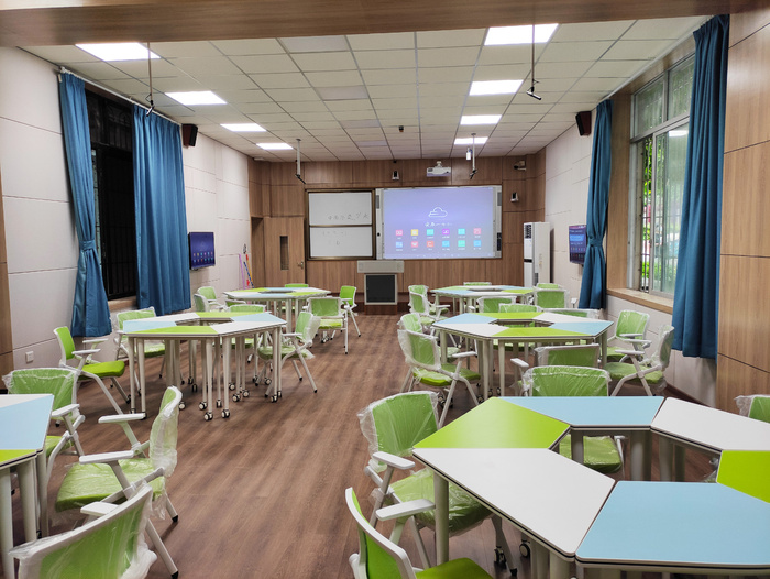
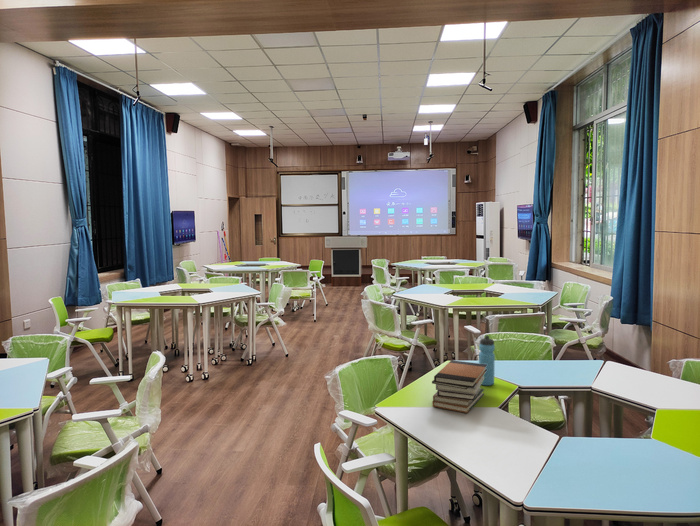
+ book stack [431,359,487,414]
+ water bottle [478,335,496,387]
